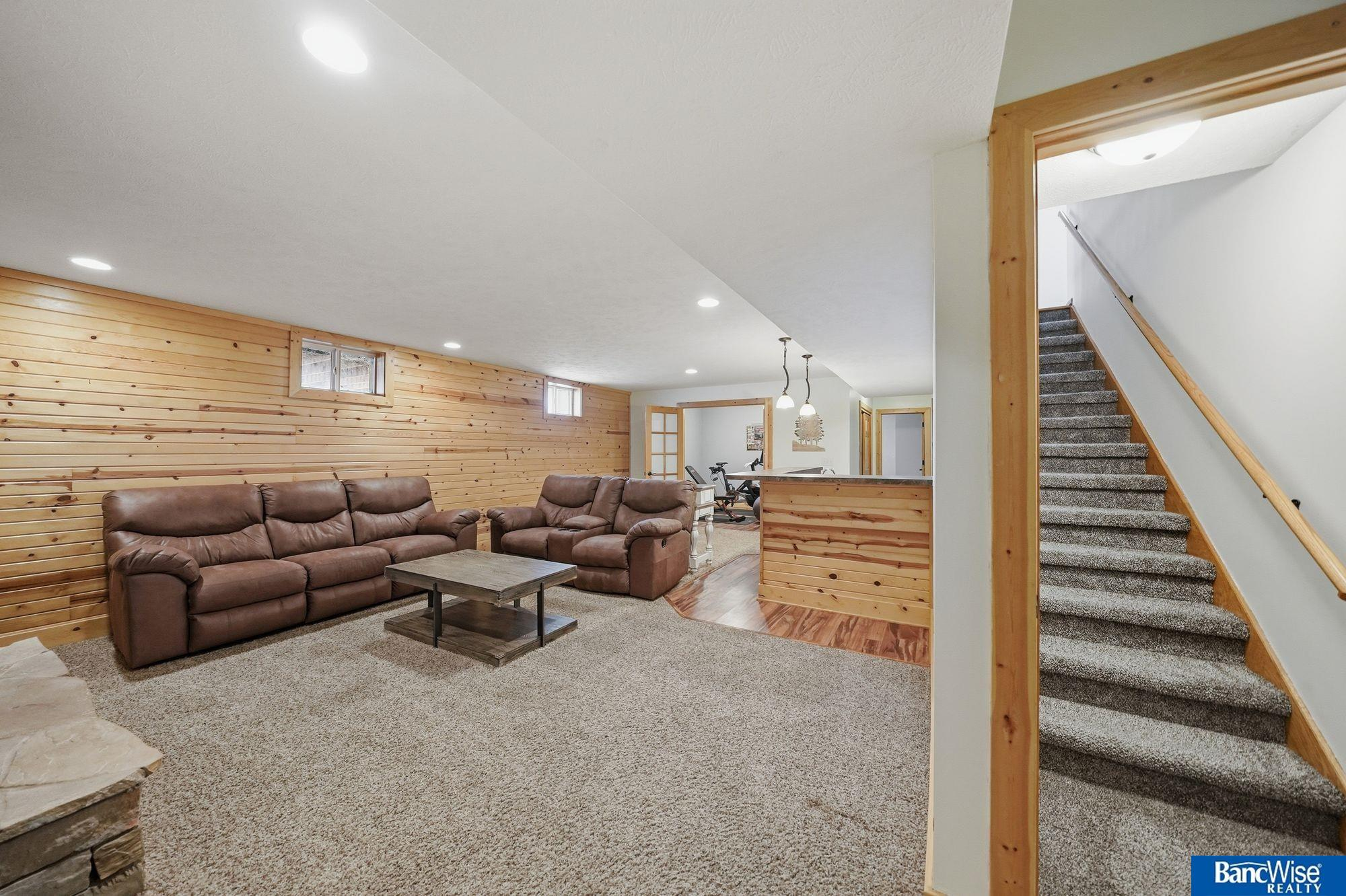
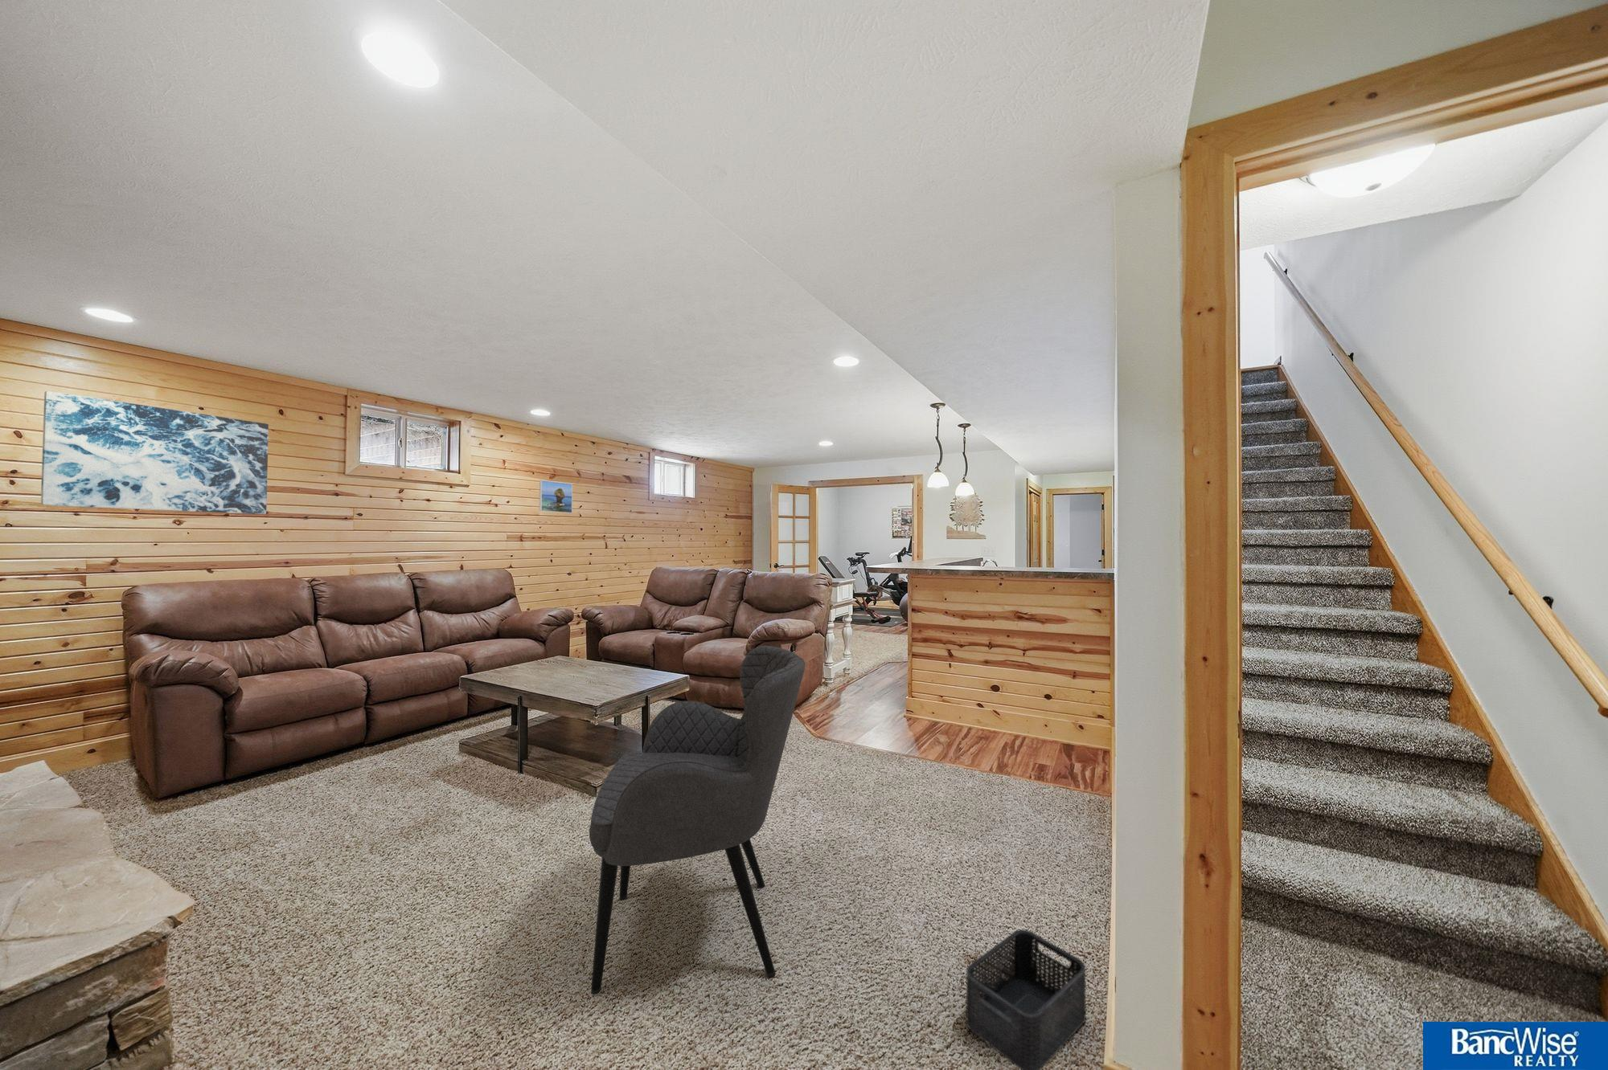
+ storage bin [965,929,1087,1070]
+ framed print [539,480,573,515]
+ armchair [589,645,805,995]
+ wall art [41,391,269,515]
